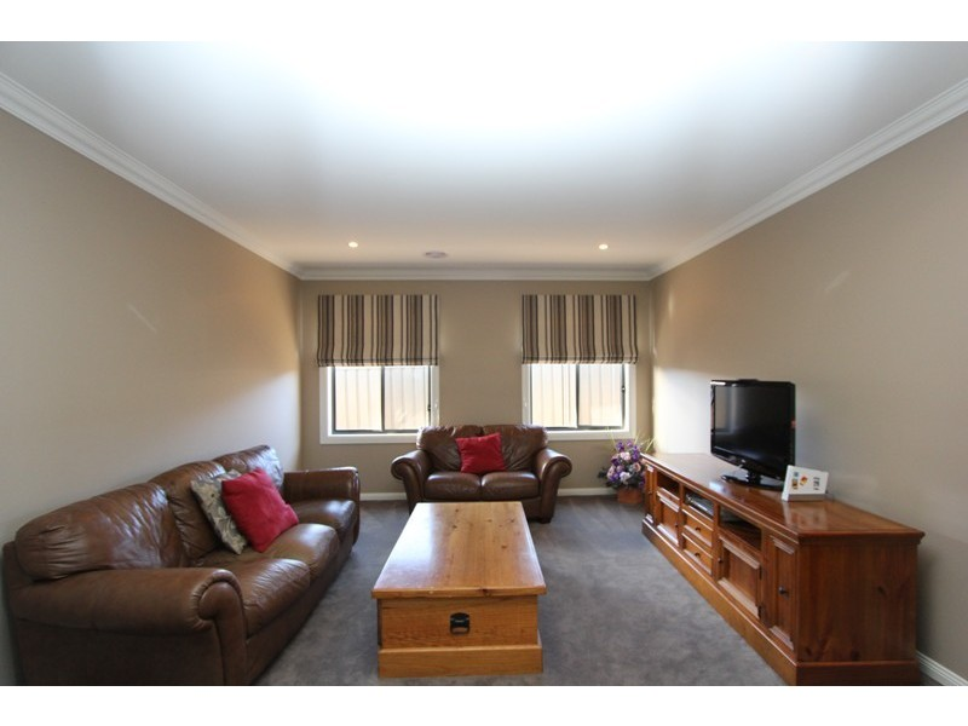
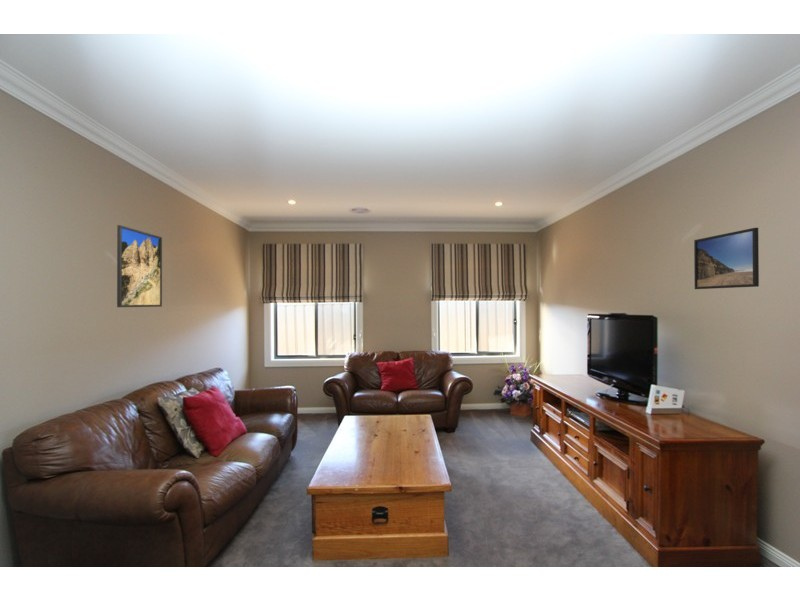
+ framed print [693,227,760,290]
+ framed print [116,224,163,308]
